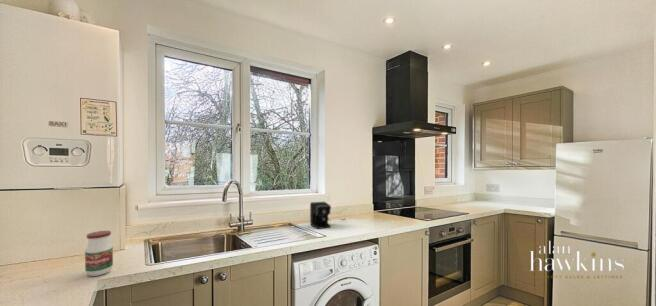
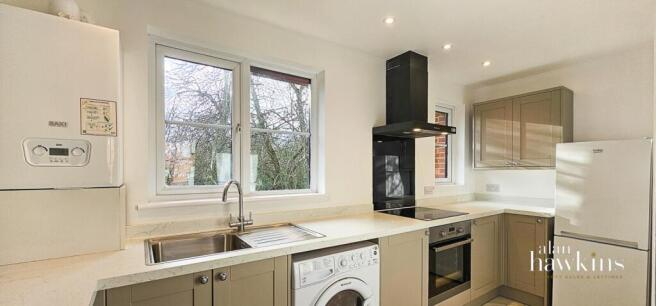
- jar [84,230,114,277]
- coffee maker [309,201,346,230]
